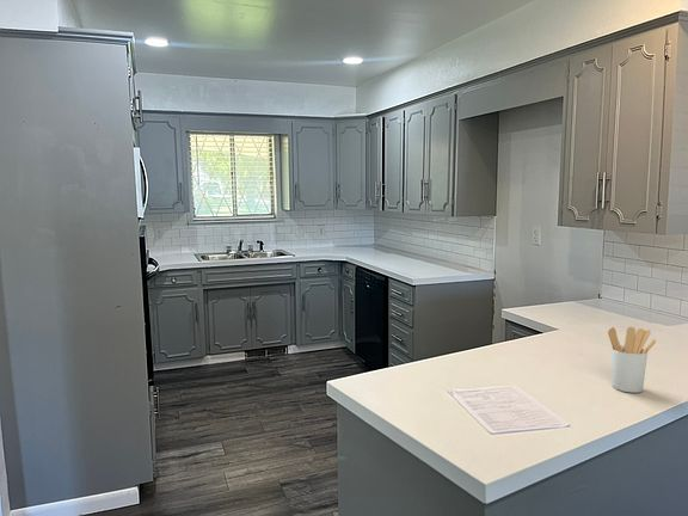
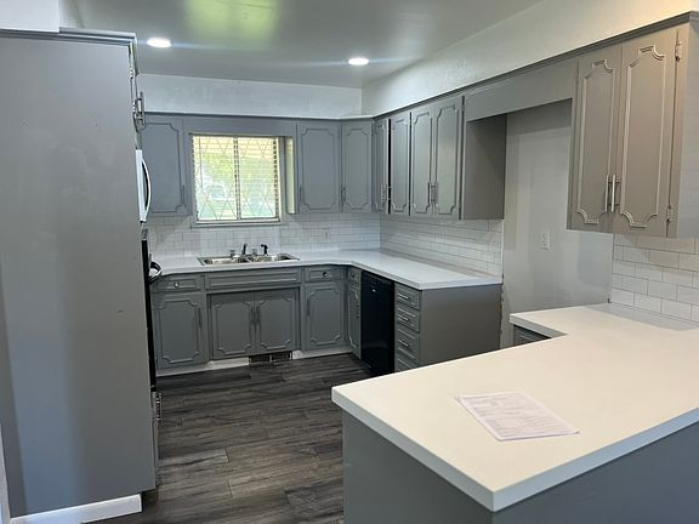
- utensil holder [607,326,657,394]
